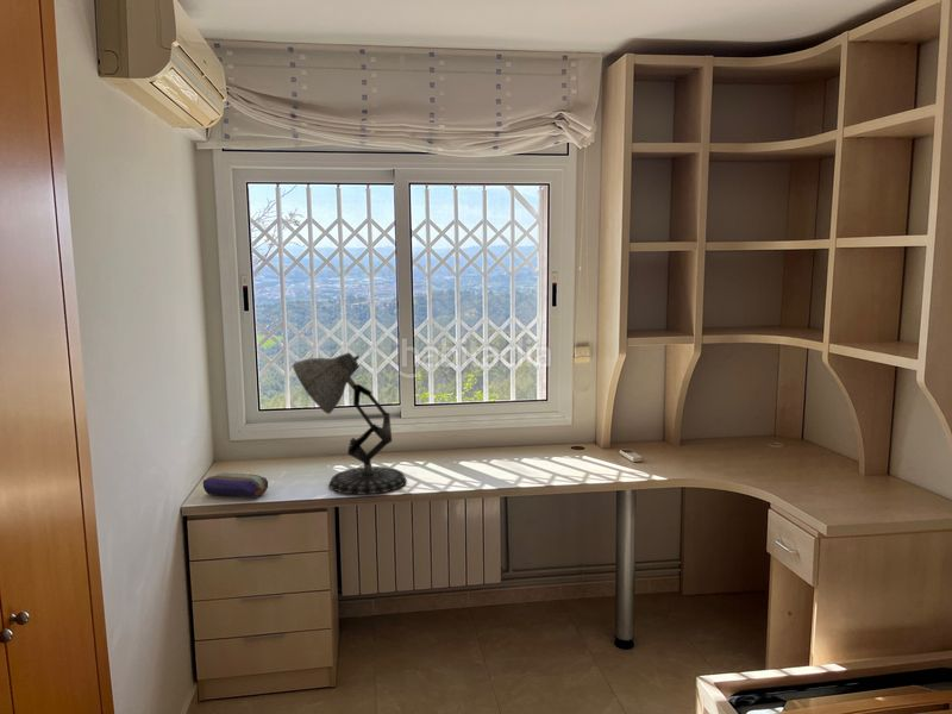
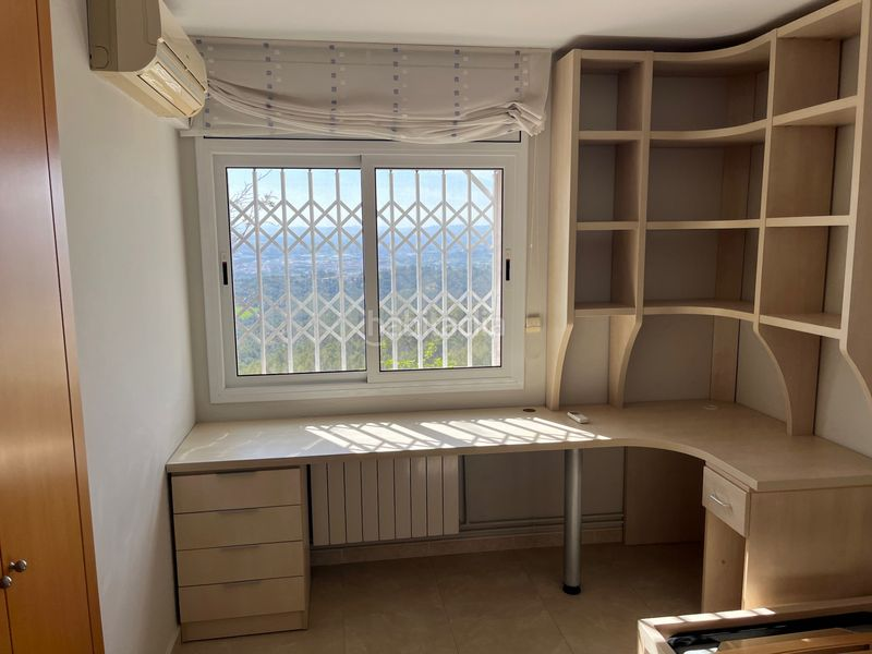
- desk lamp [292,352,407,496]
- pencil case [202,472,269,499]
